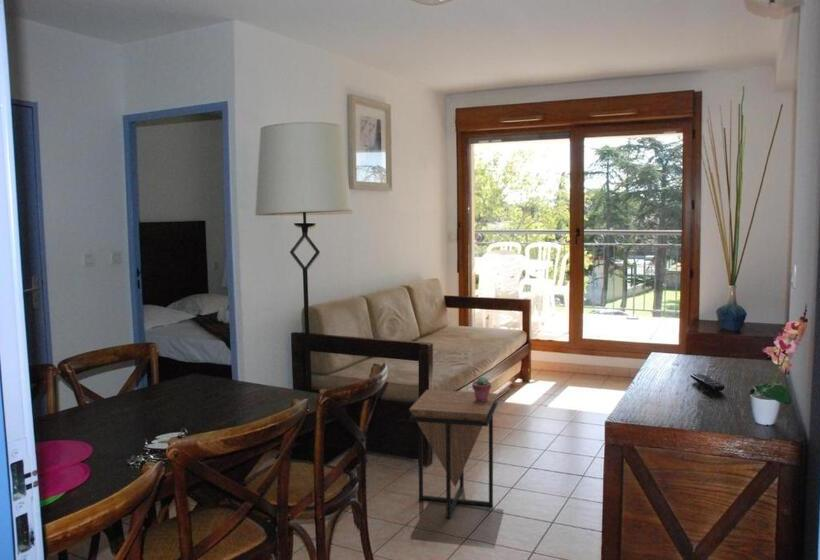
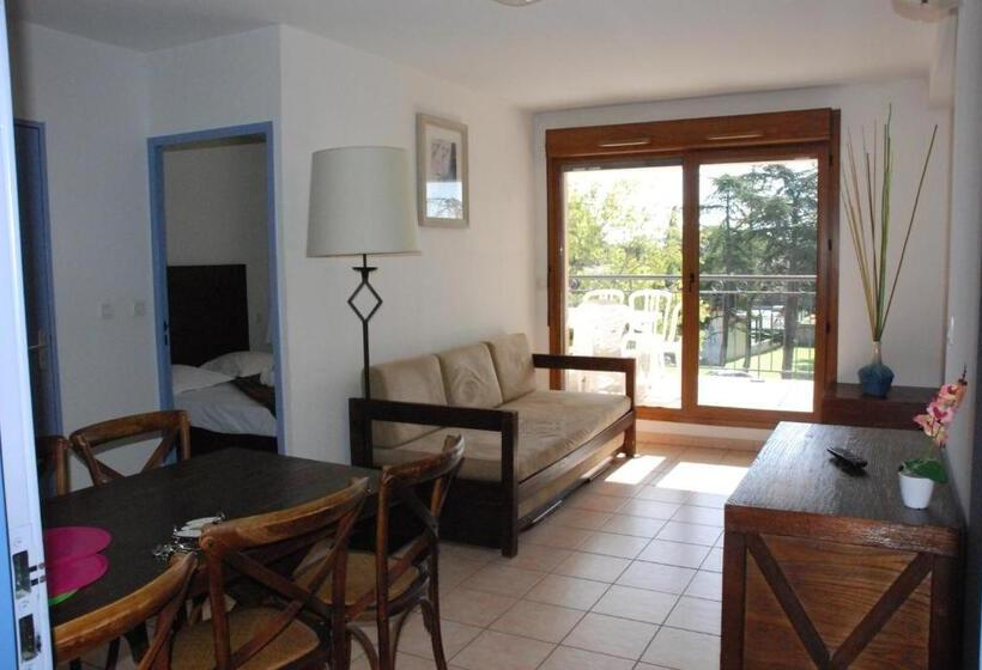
- potted succulent [471,375,492,402]
- side table [408,389,498,520]
